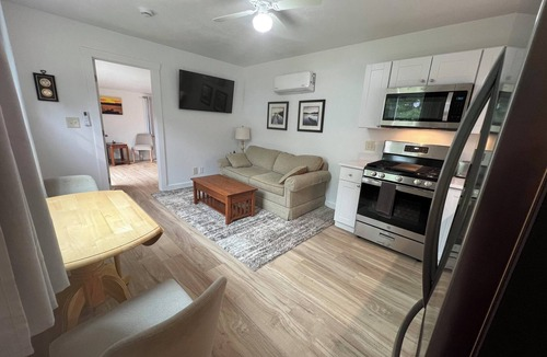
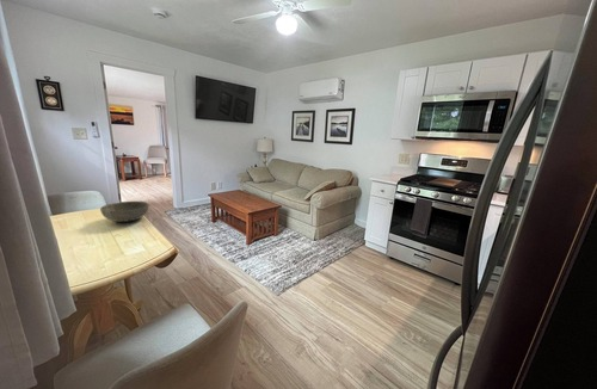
+ bowl [99,200,149,223]
